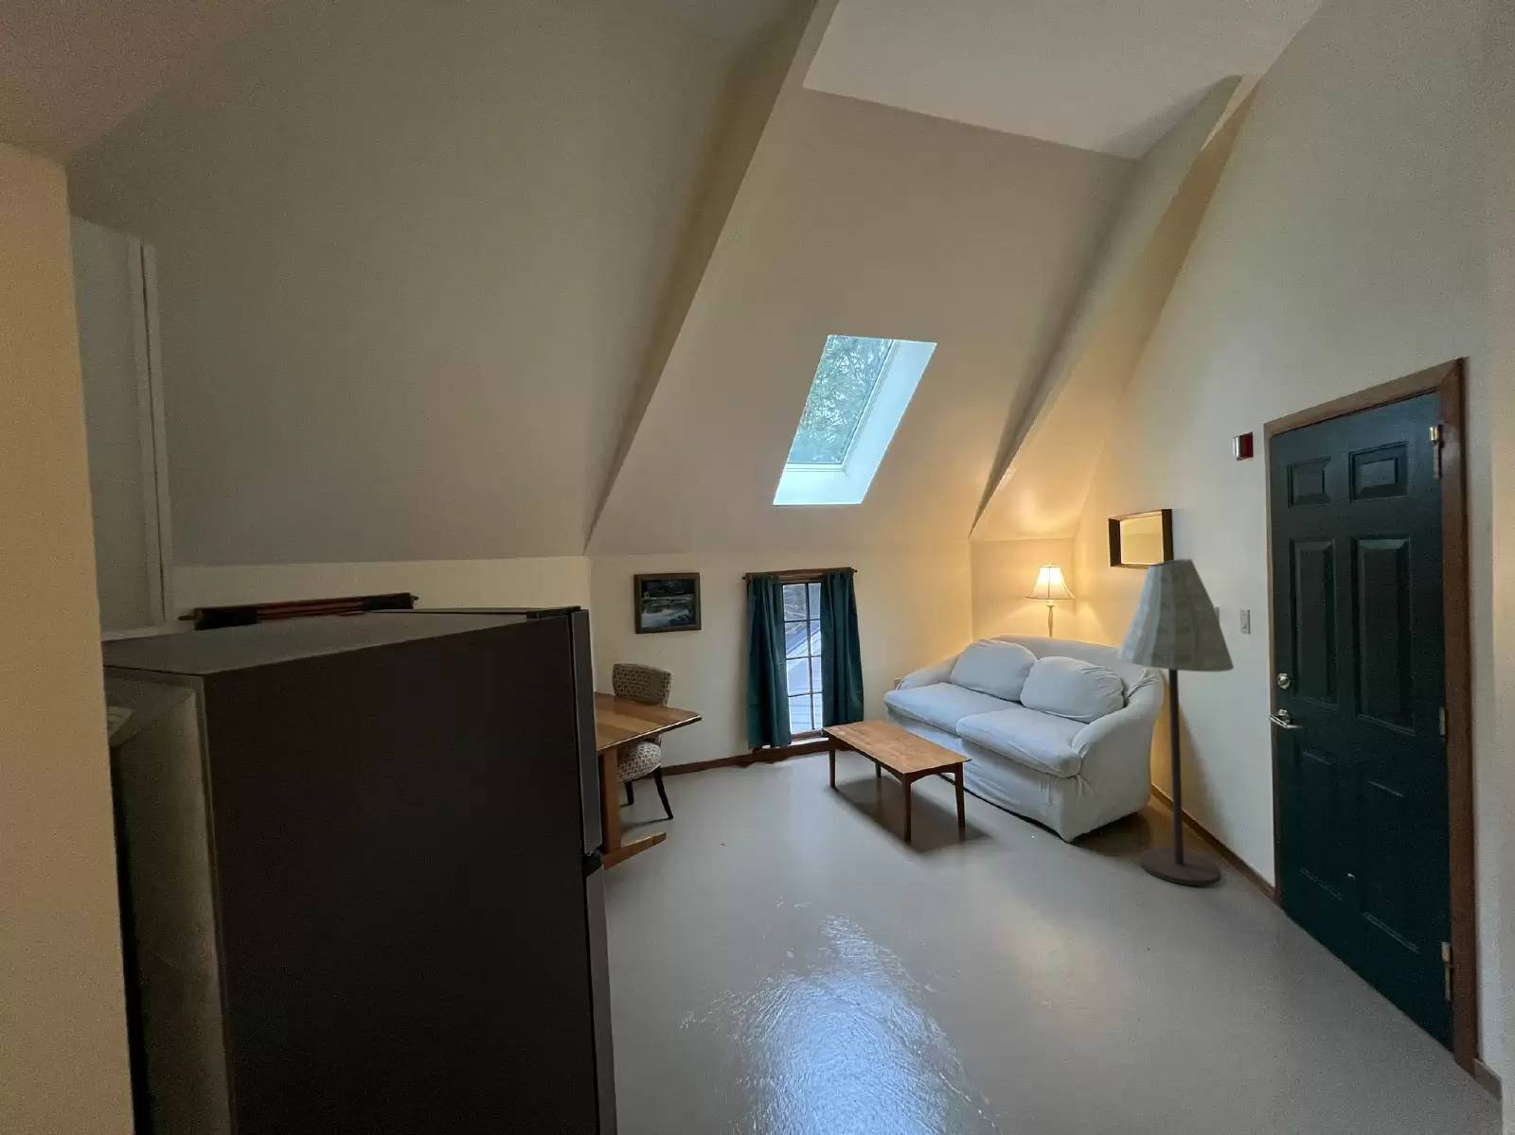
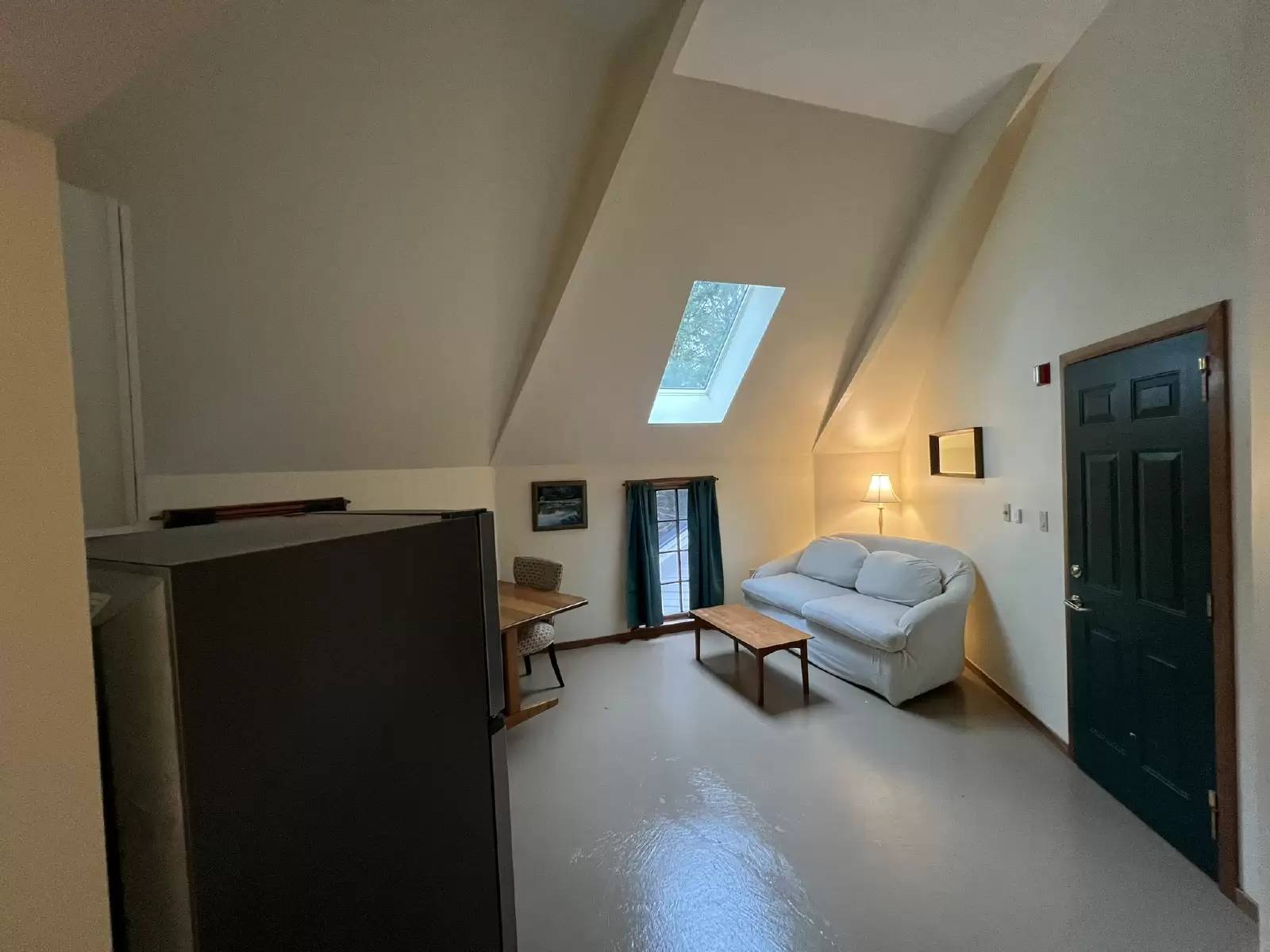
- floor lamp [1115,558,1235,887]
